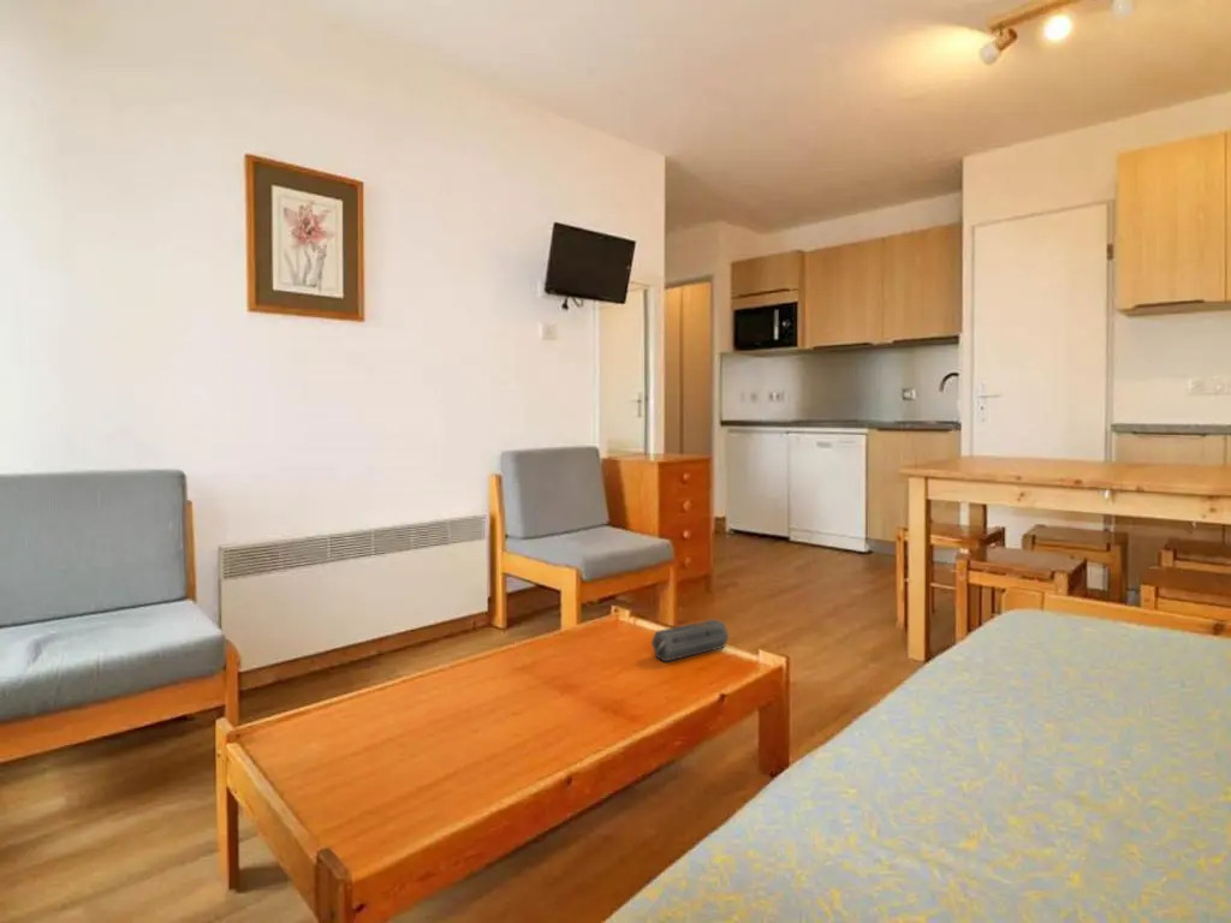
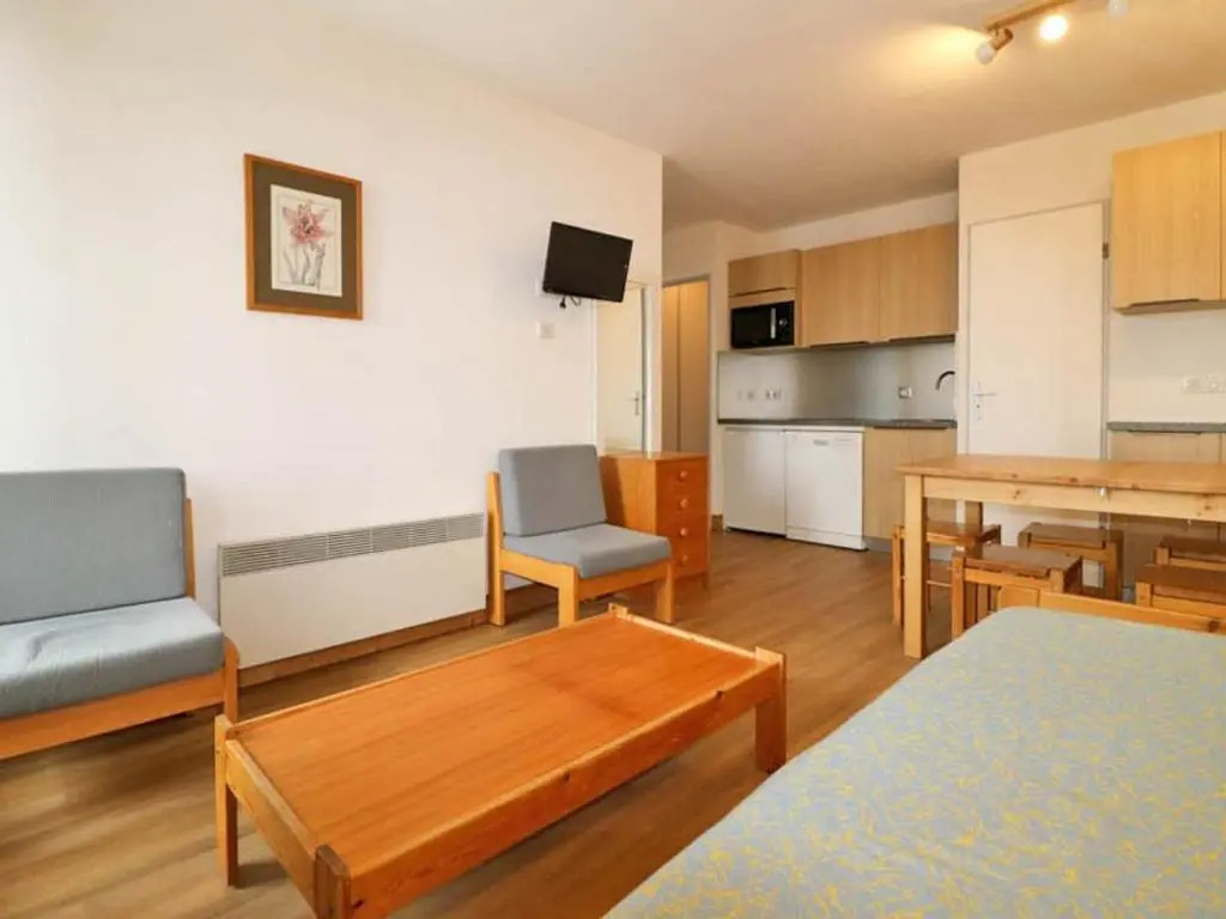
- speaker [650,619,730,662]
